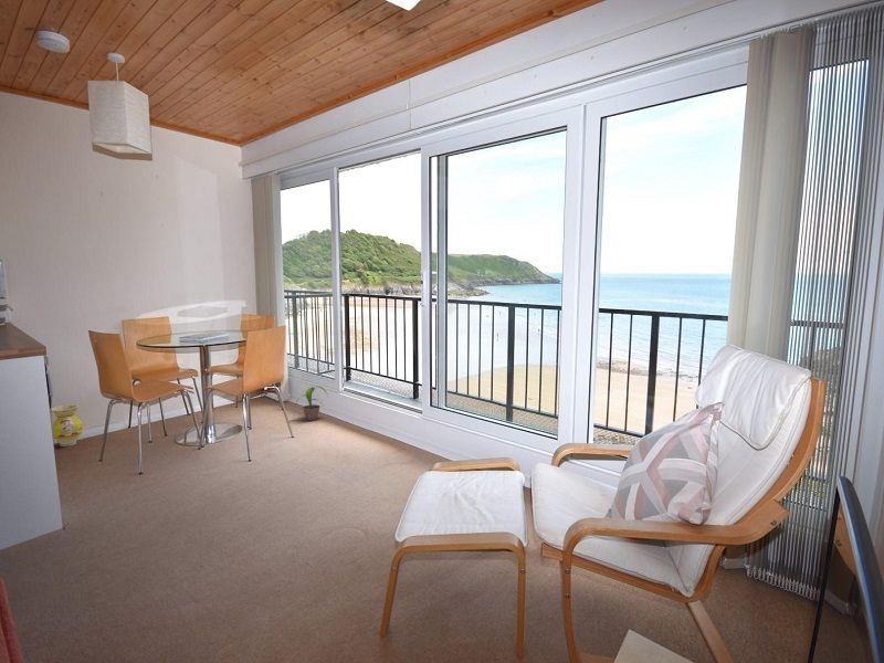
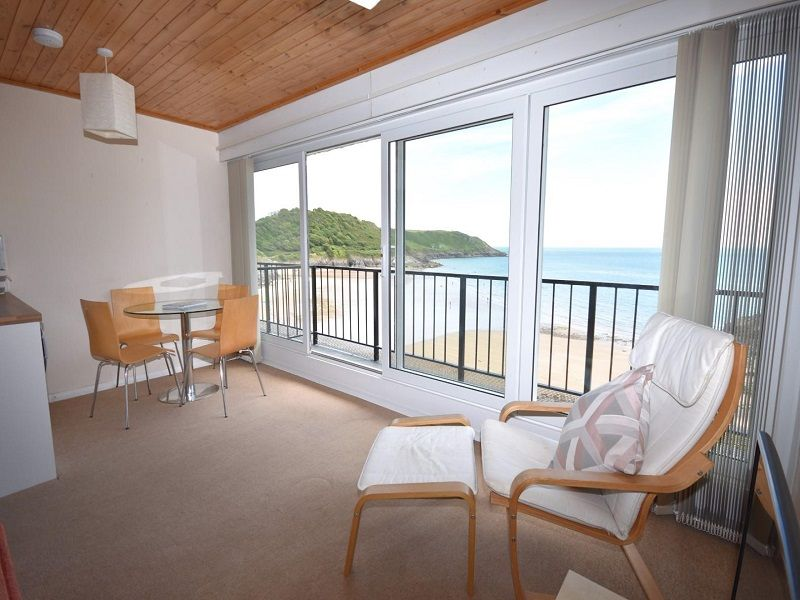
- potted plant [294,385,330,421]
- vase [51,403,84,448]
